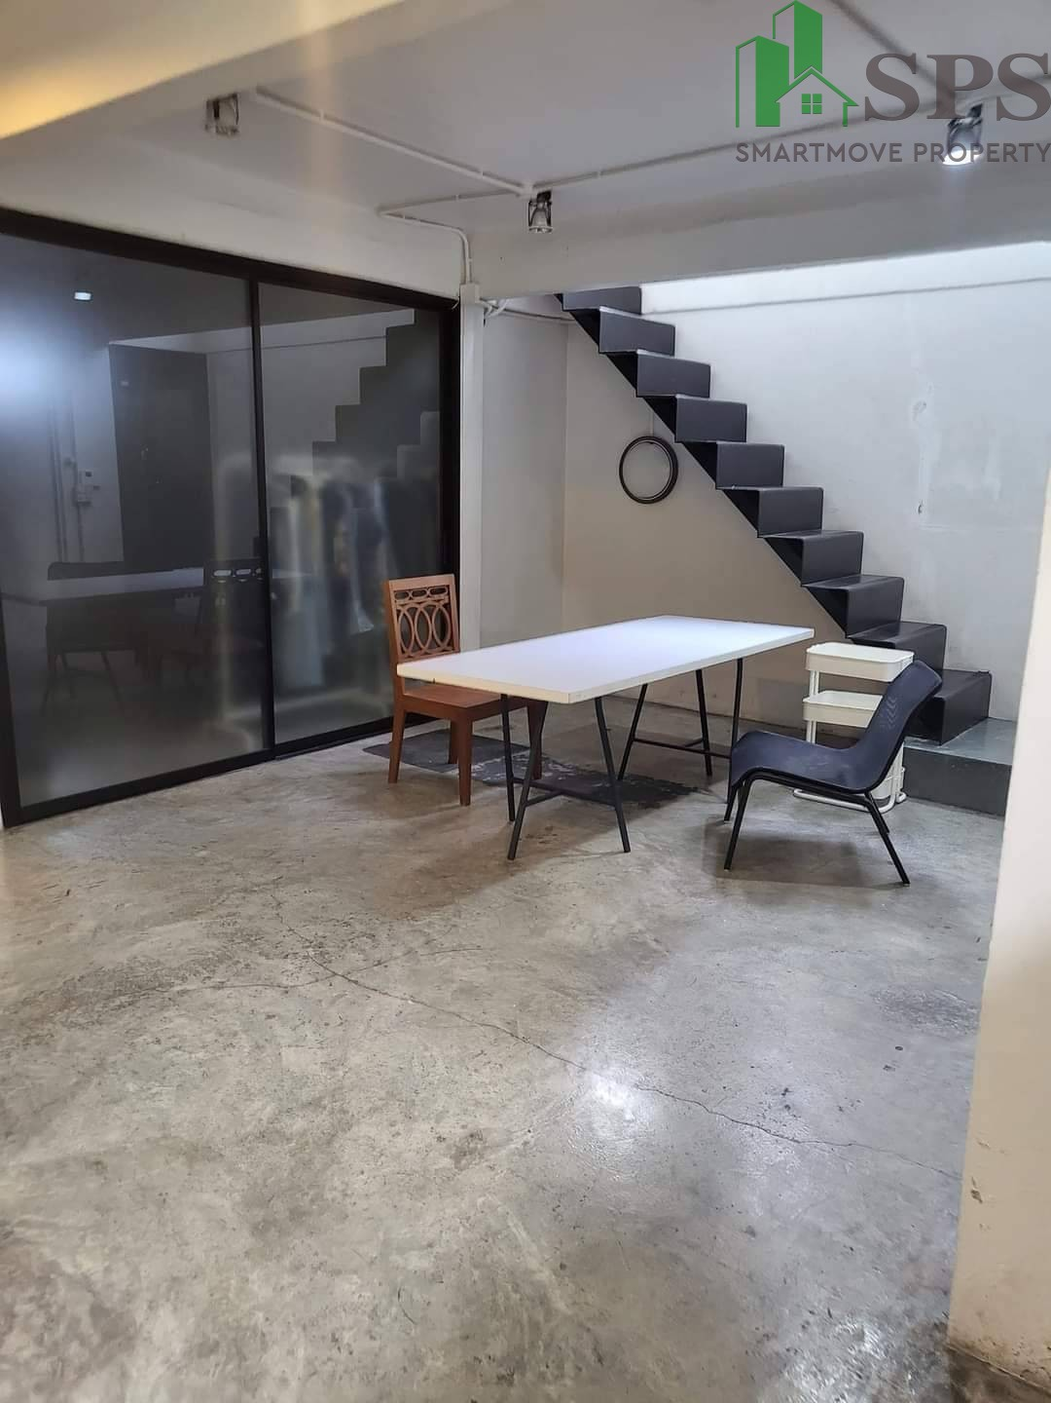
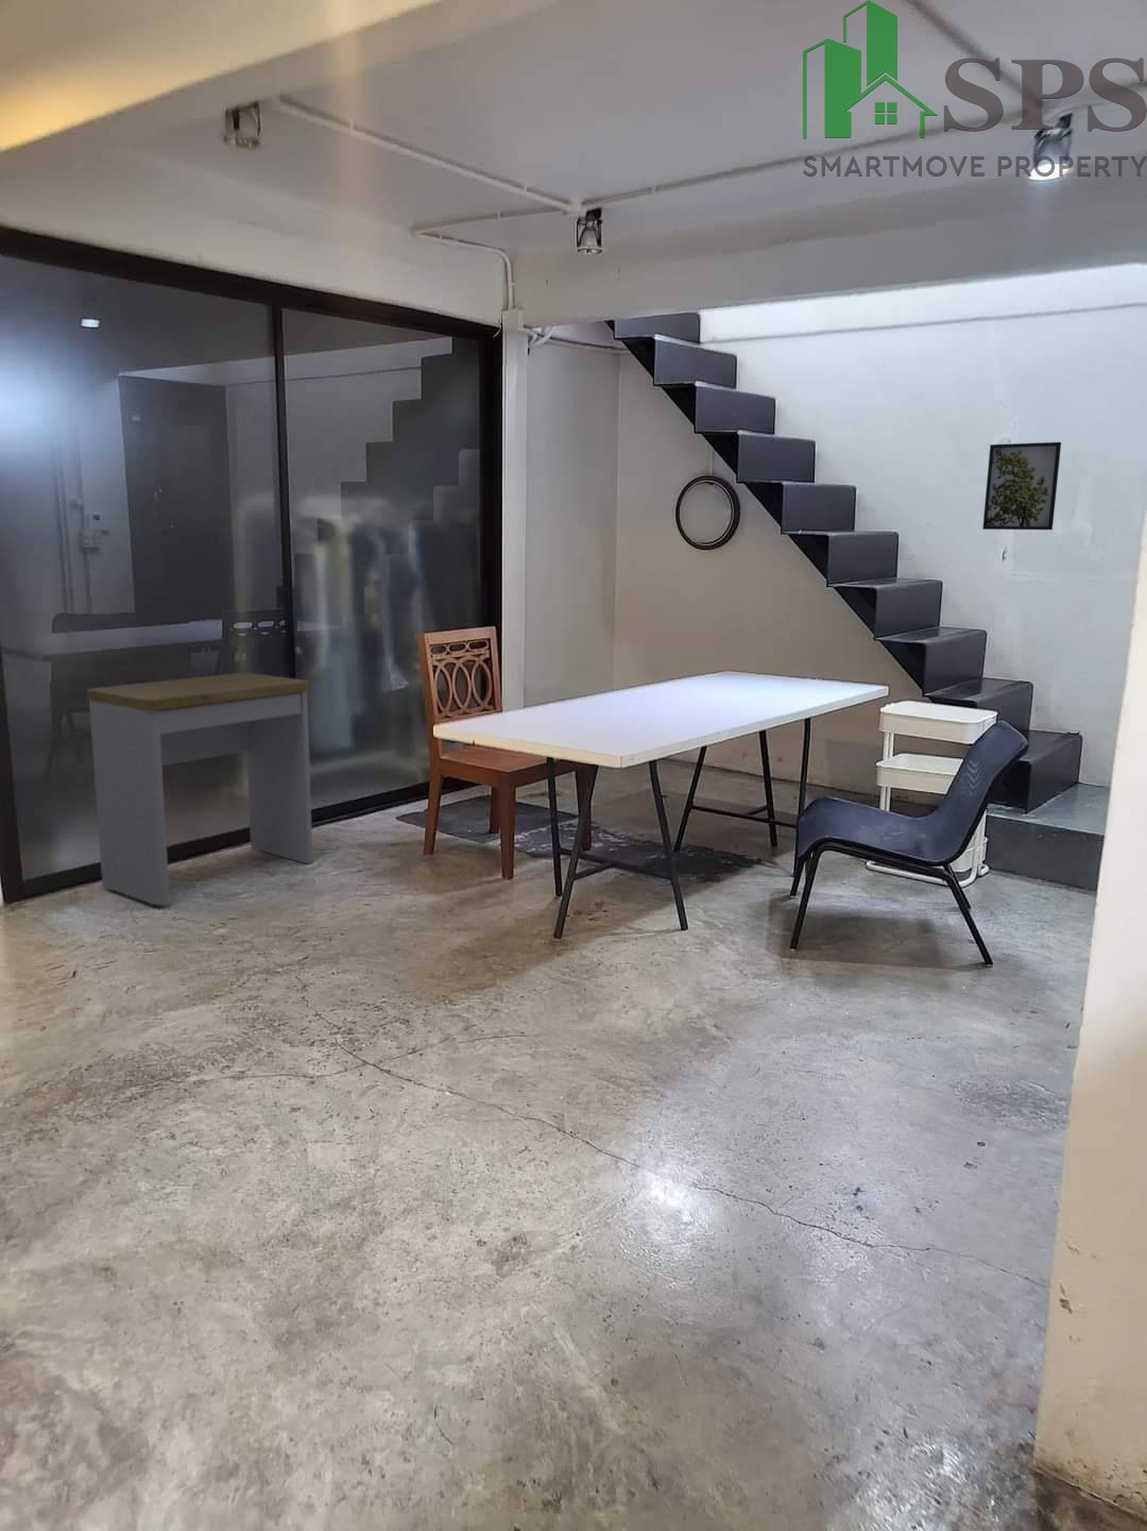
+ desk [86,671,313,905]
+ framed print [981,441,1061,530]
